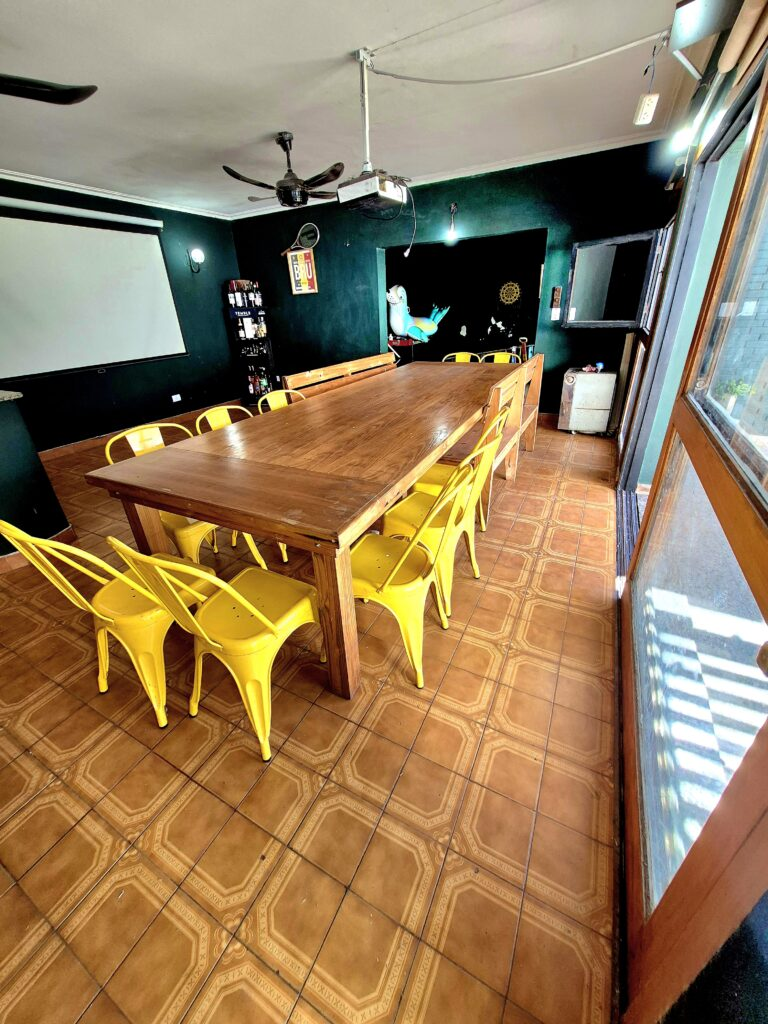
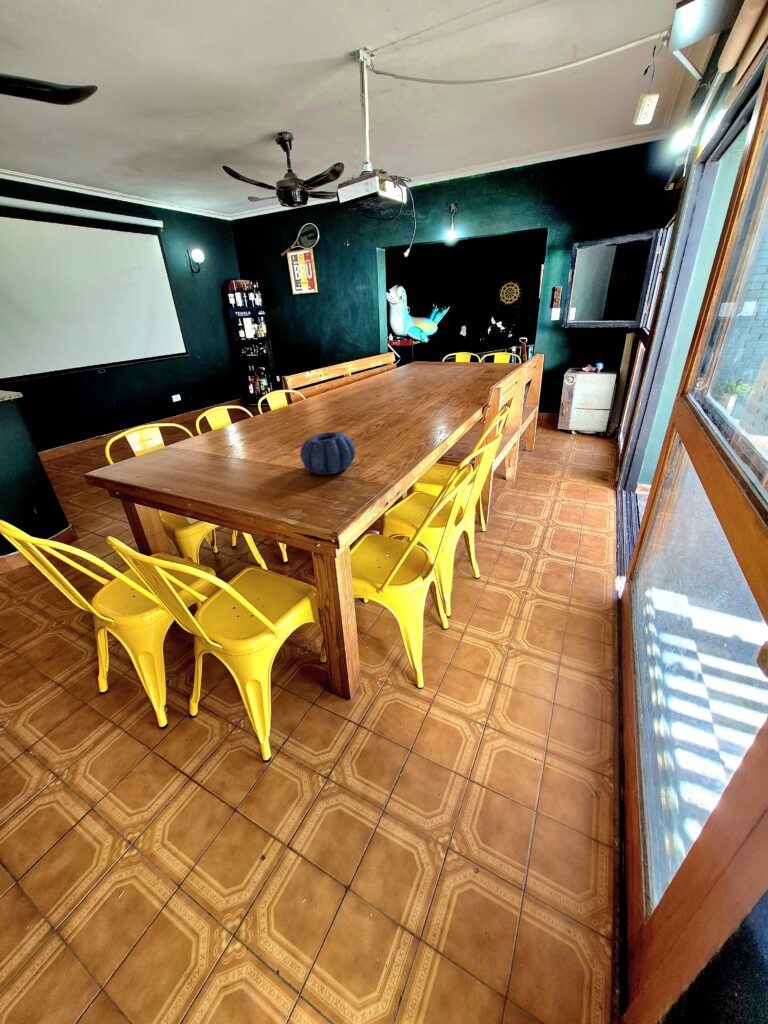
+ decorative bowl [299,430,356,476]
